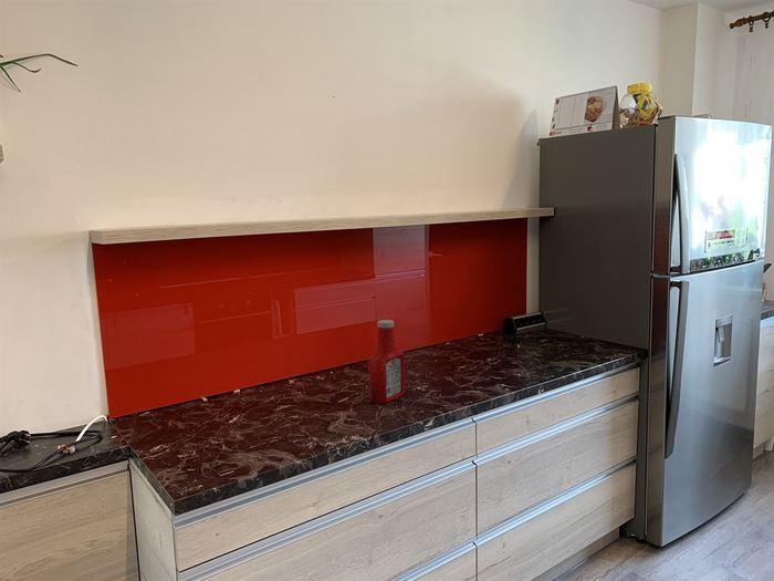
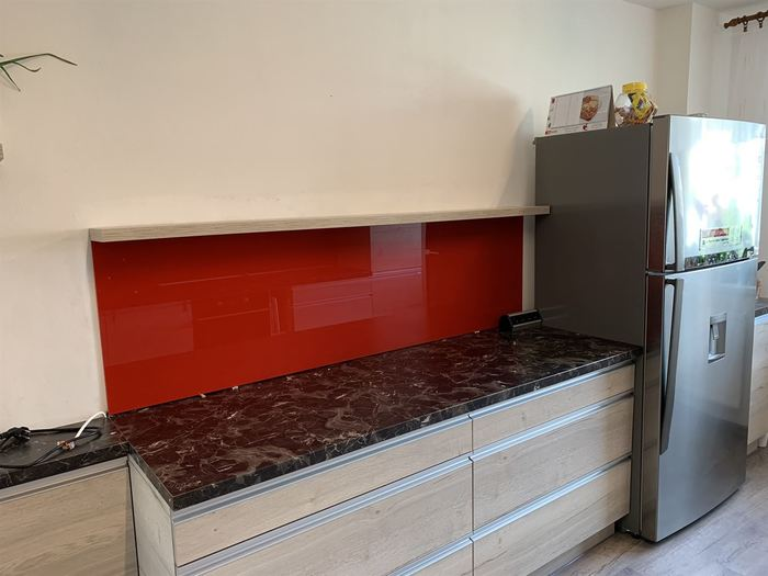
- soap bottle [368,319,406,405]
